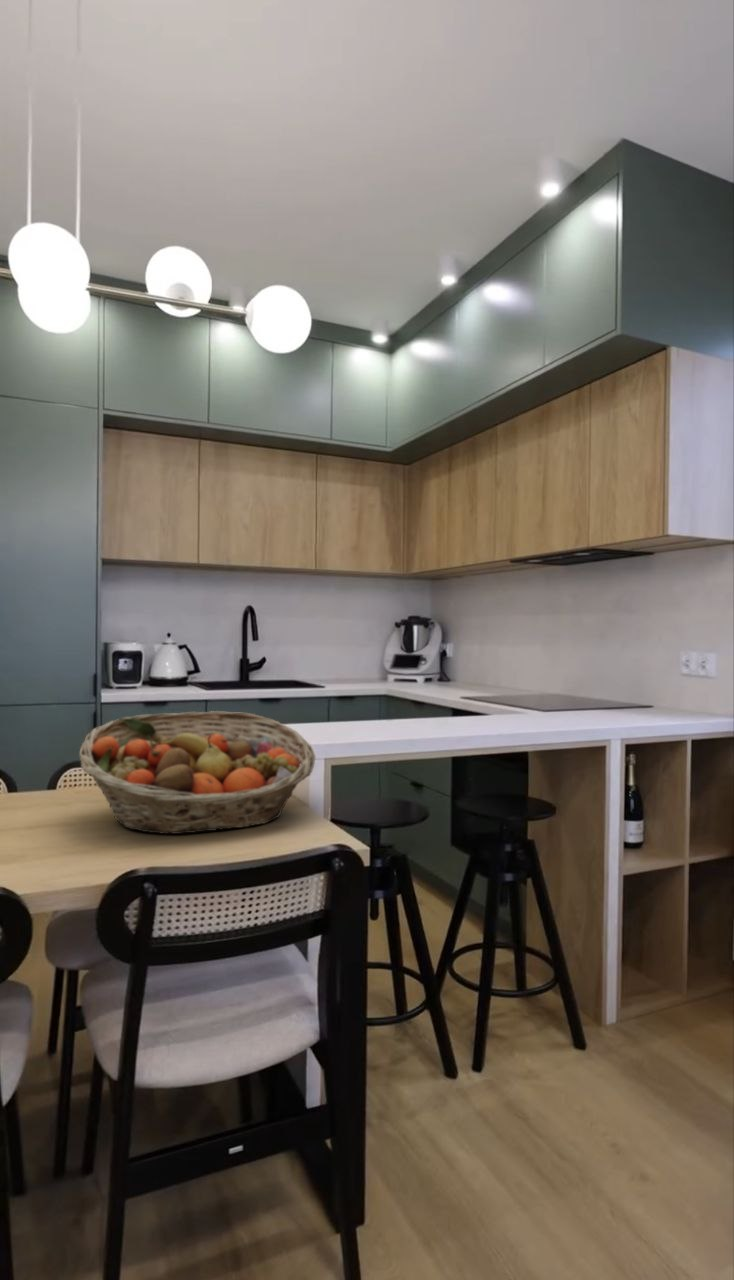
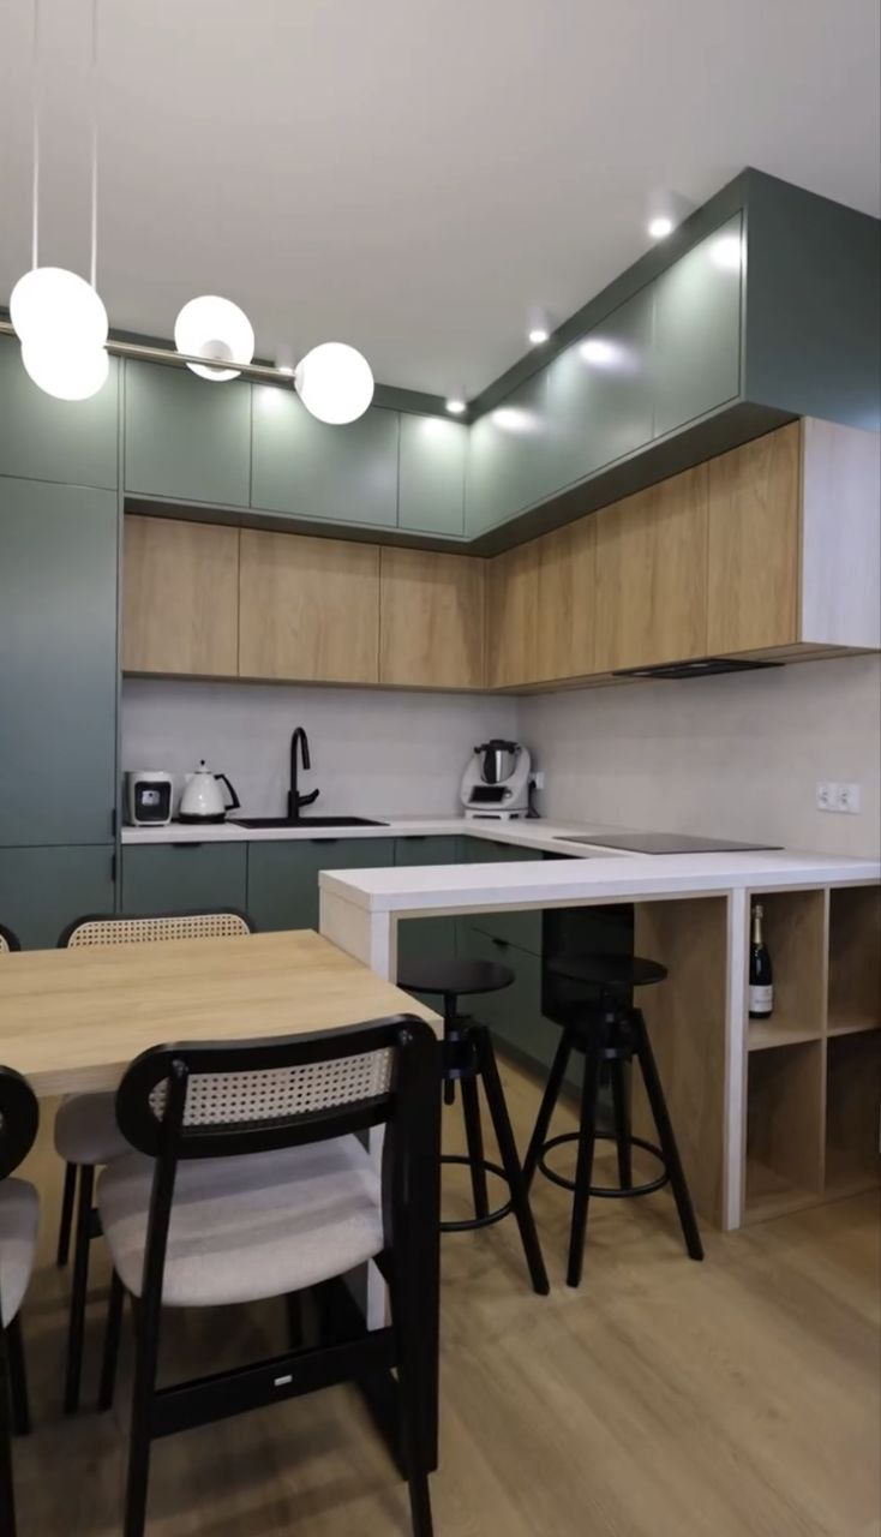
- fruit basket [78,710,316,835]
